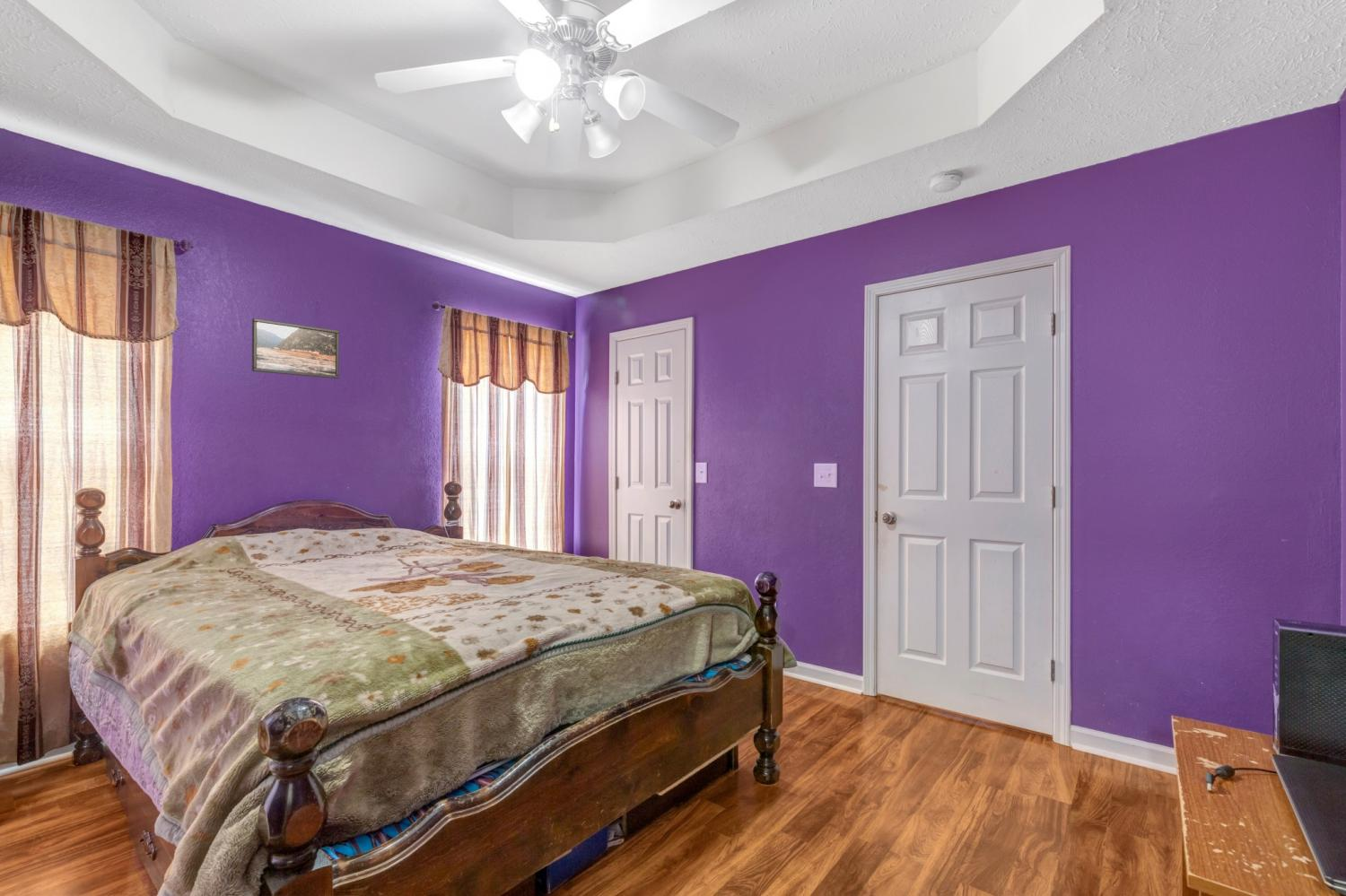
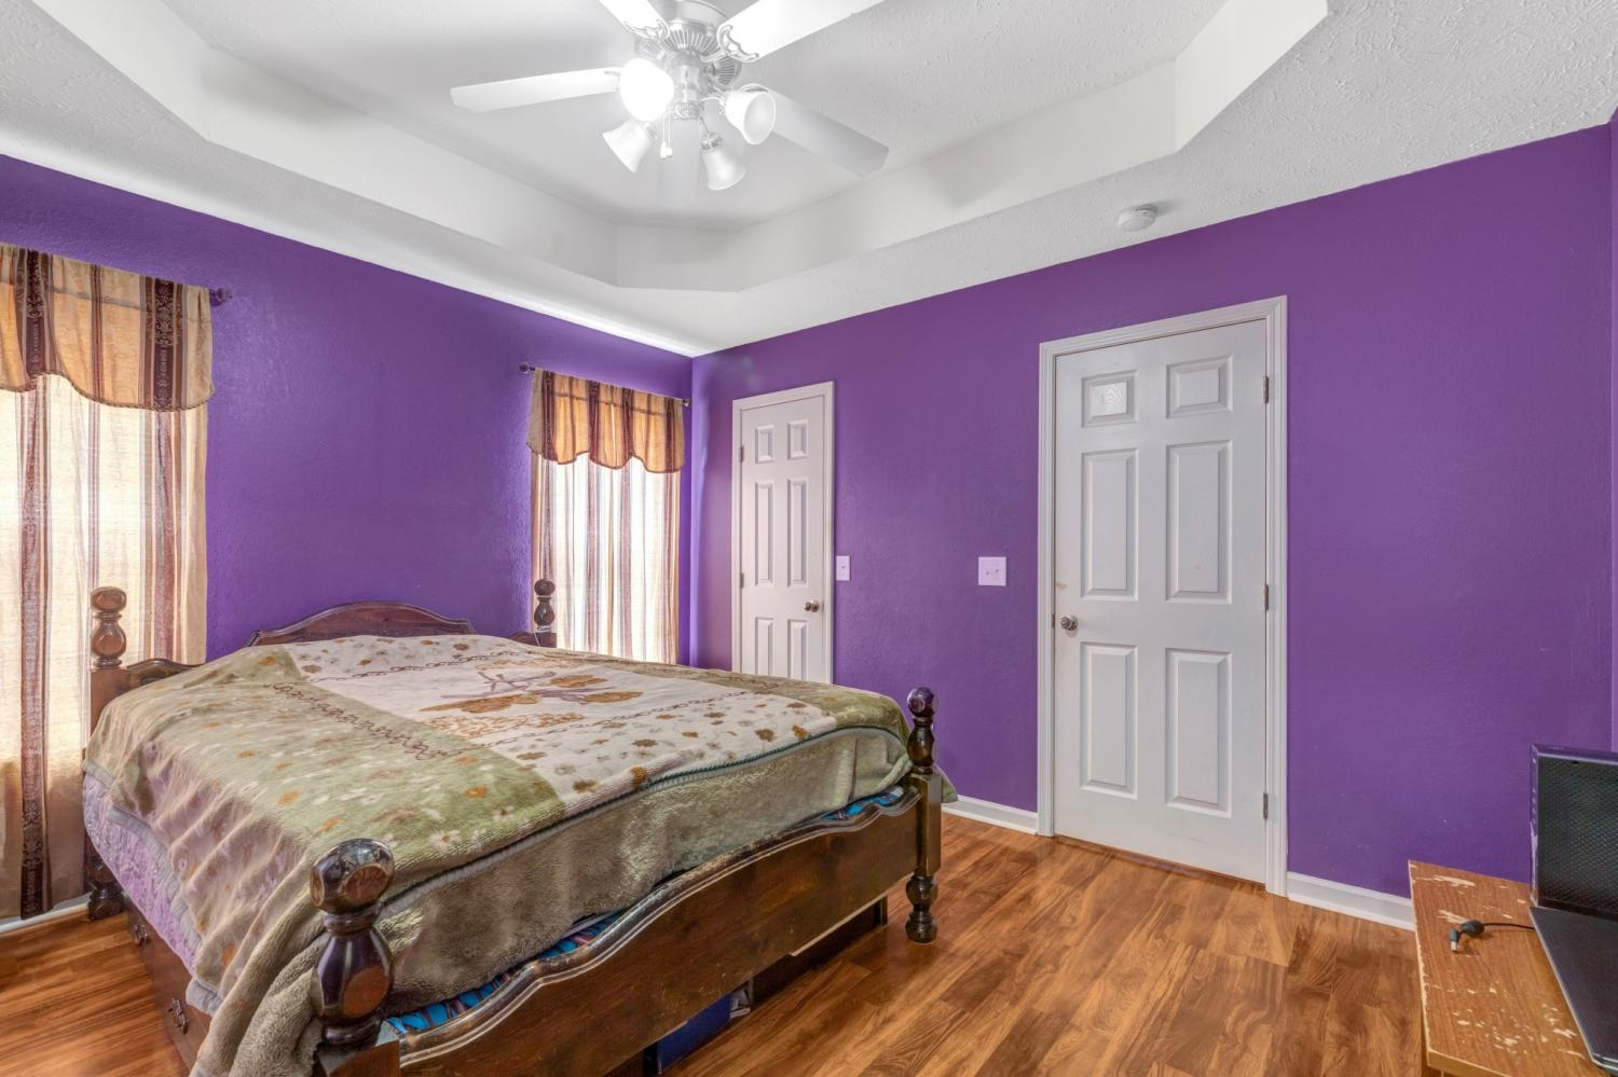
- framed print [251,318,340,379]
